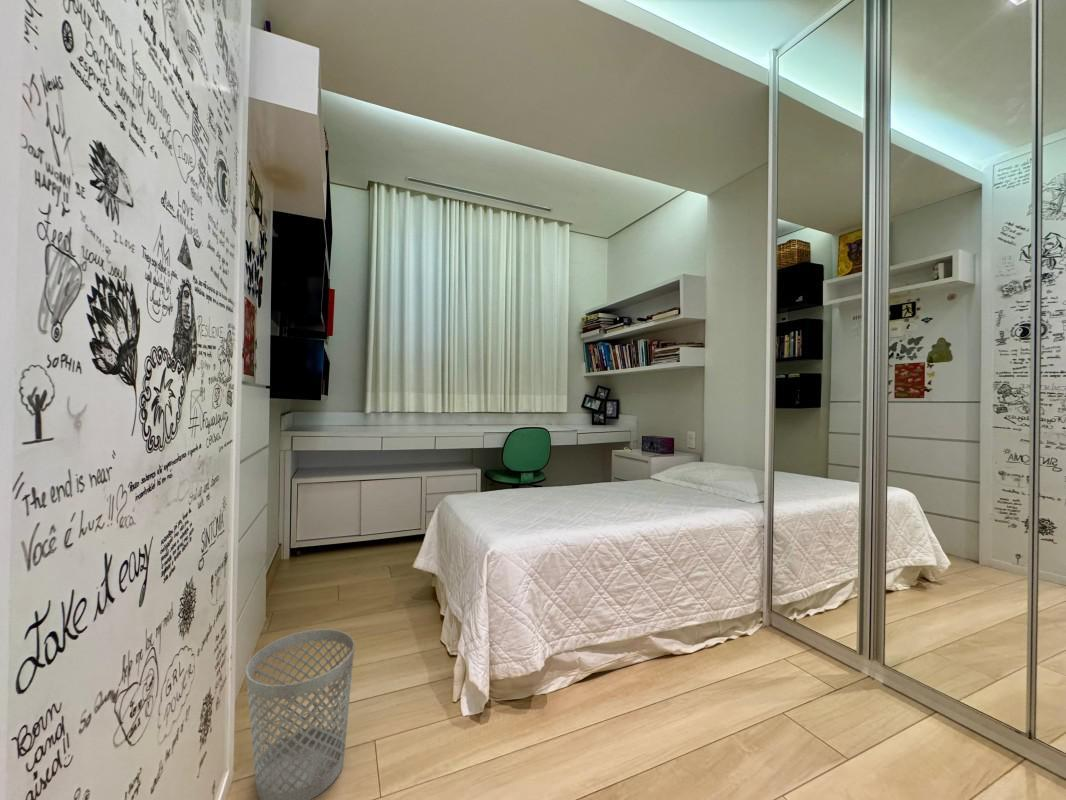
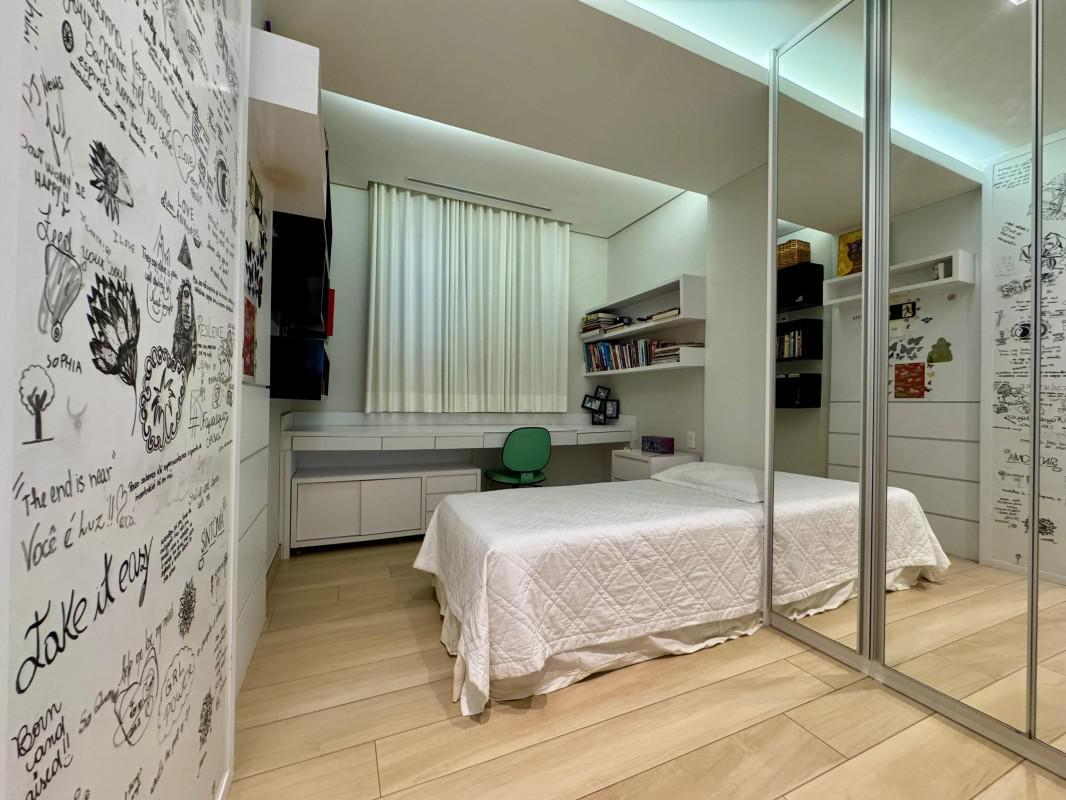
- wastebasket [245,628,356,800]
